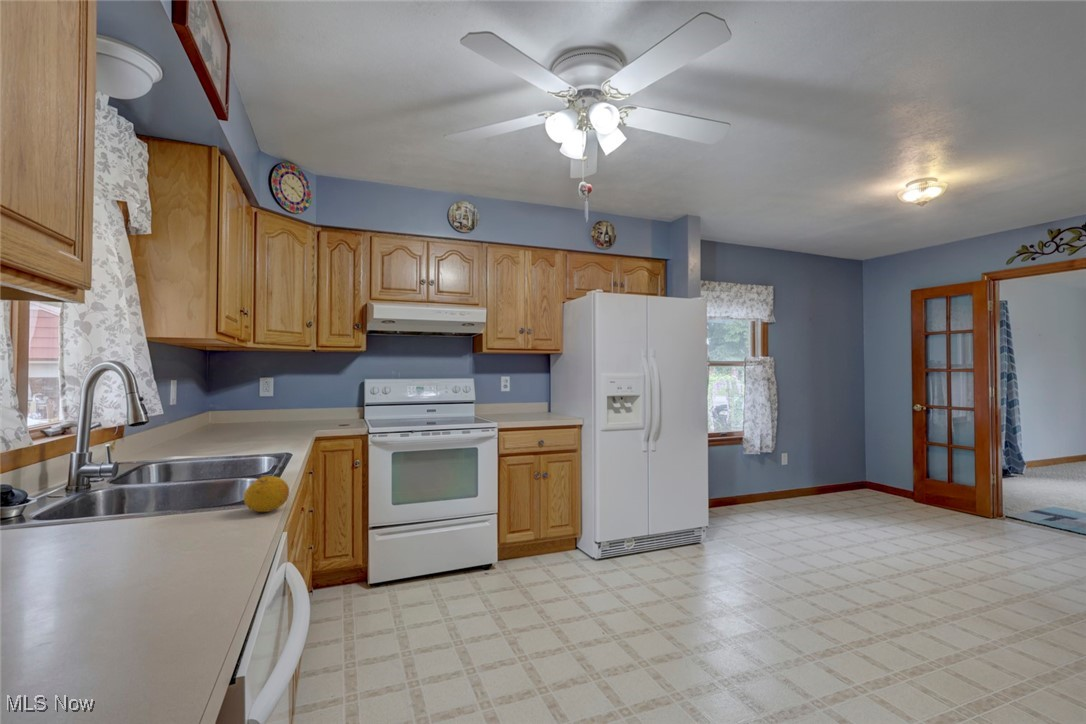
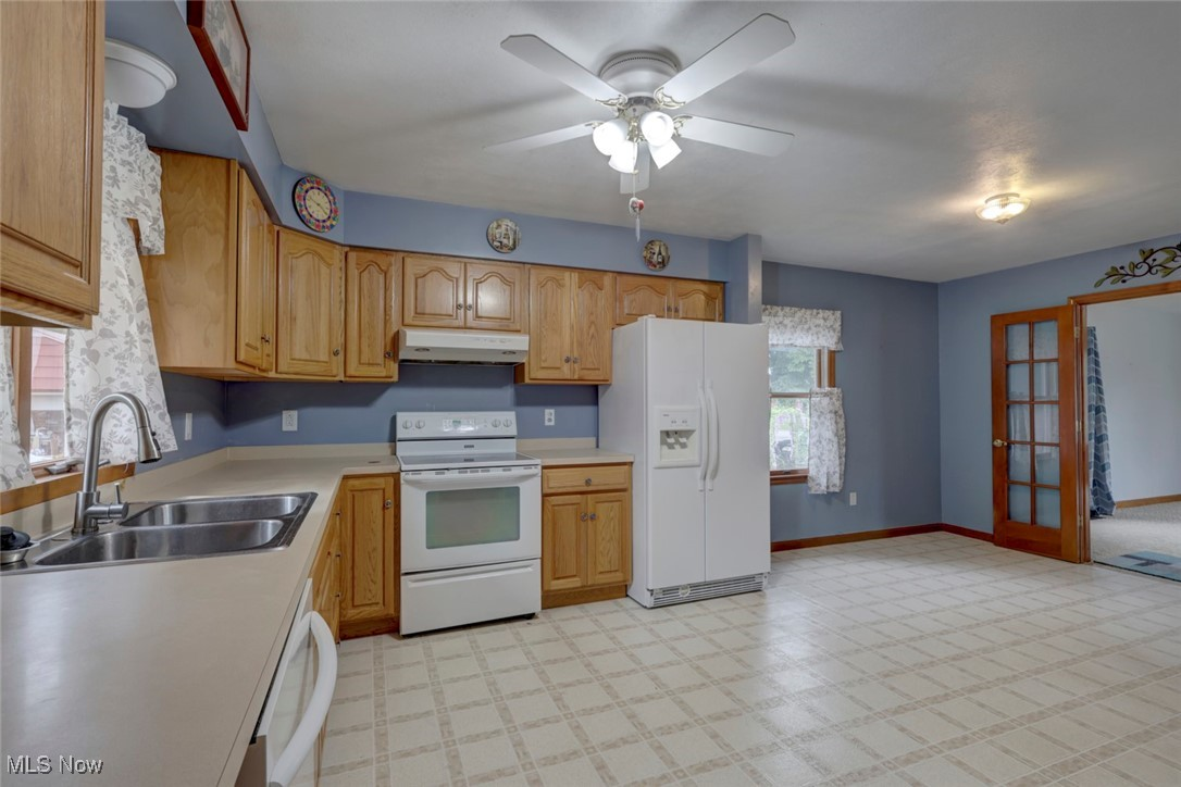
- fruit [243,475,290,513]
